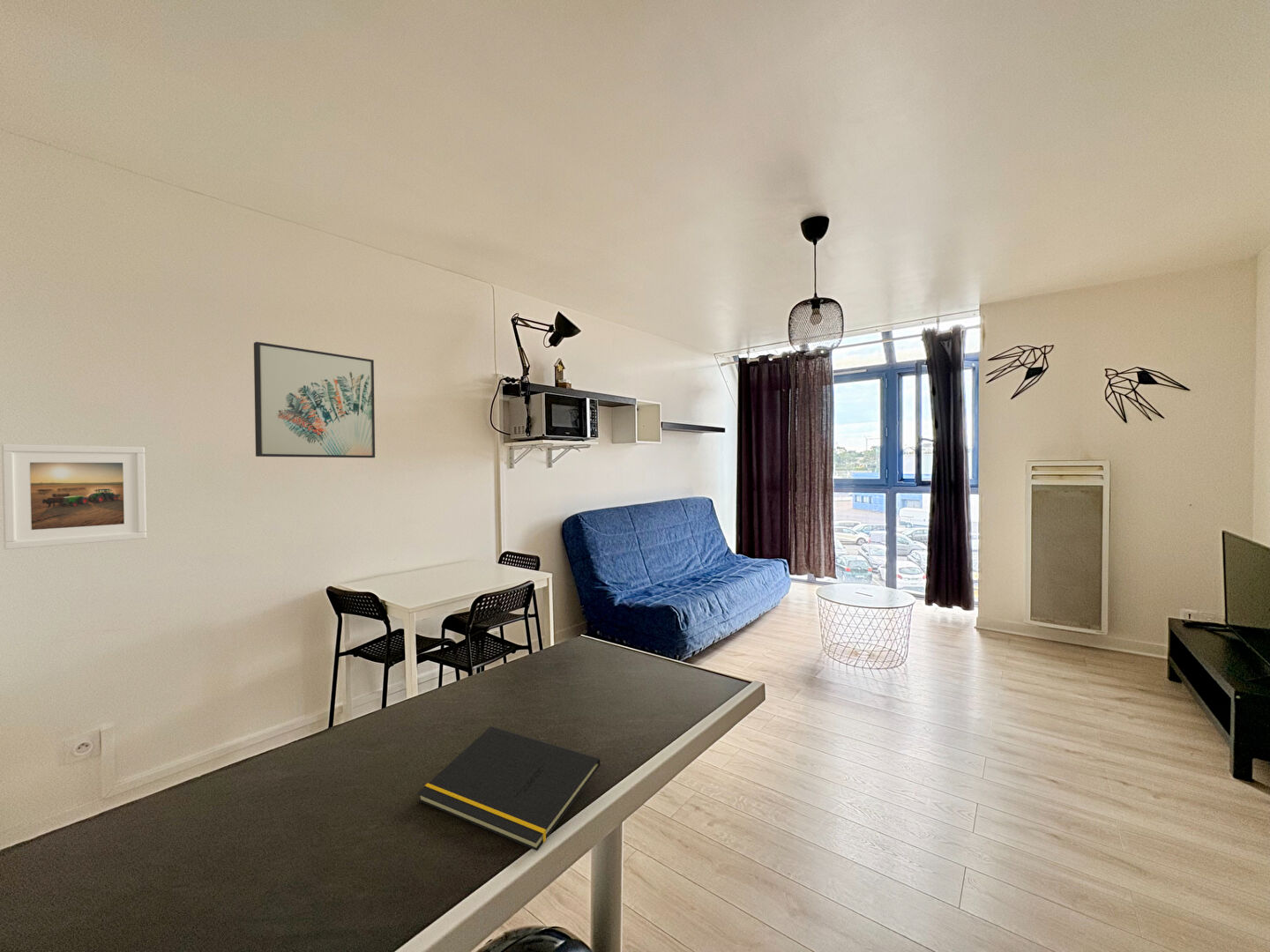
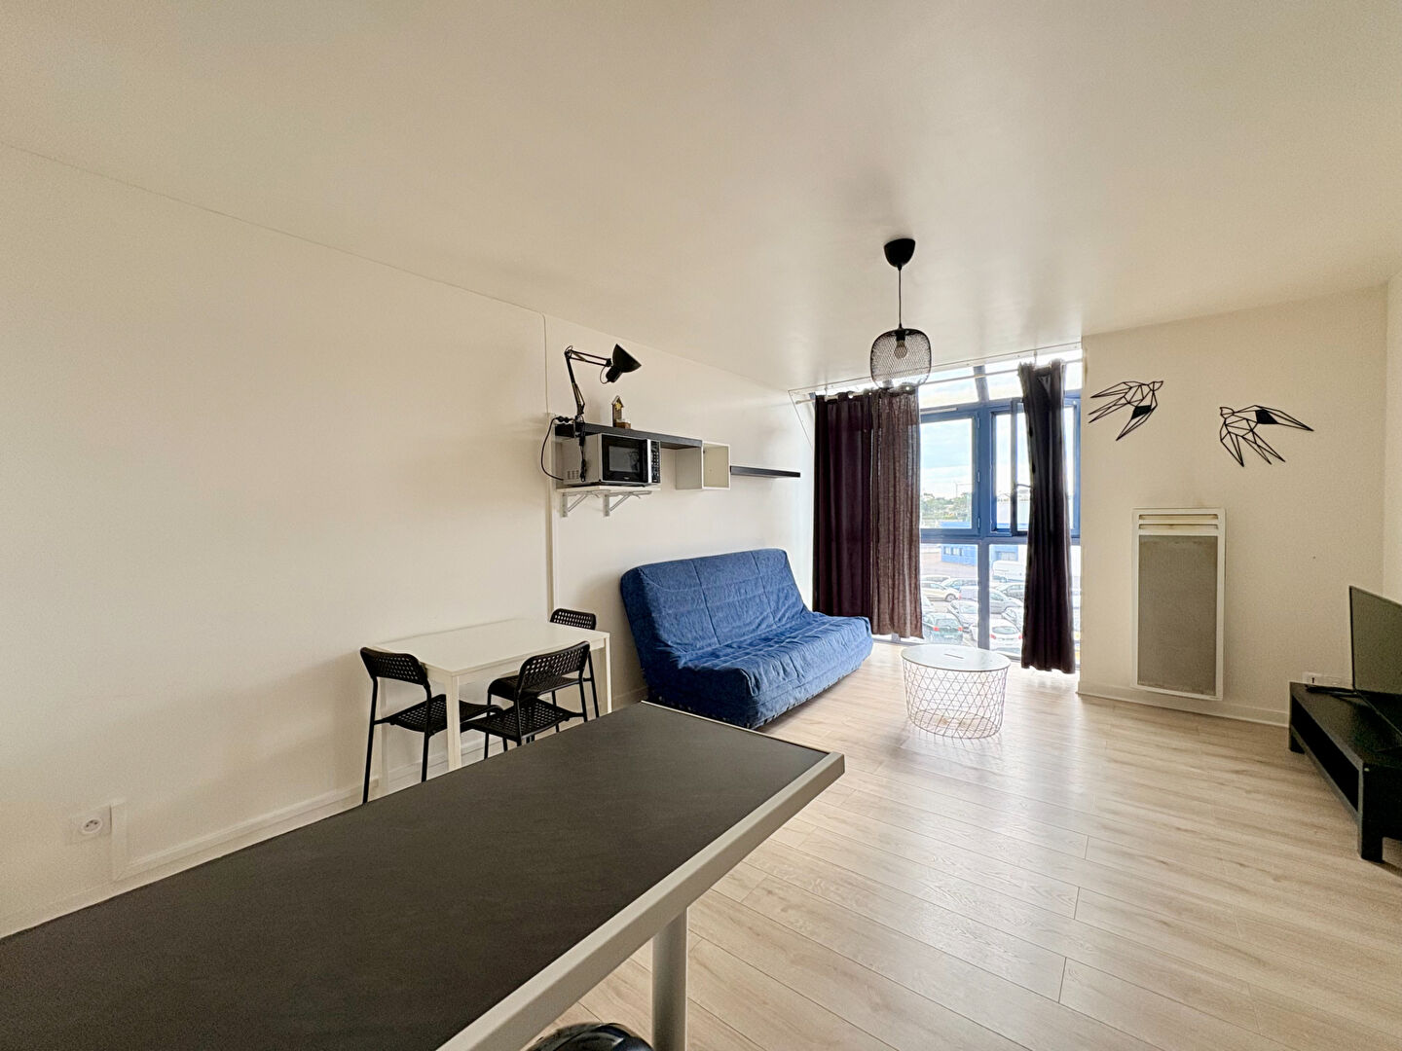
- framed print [1,443,147,550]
- wall art [253,341,376,458]
- notepad [416,725,601,852]
